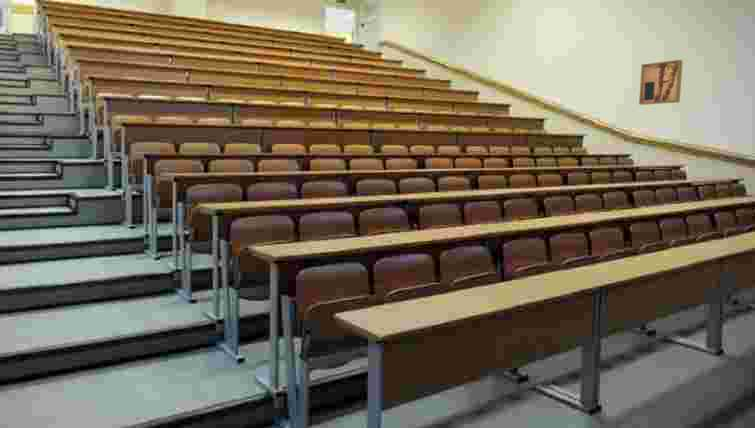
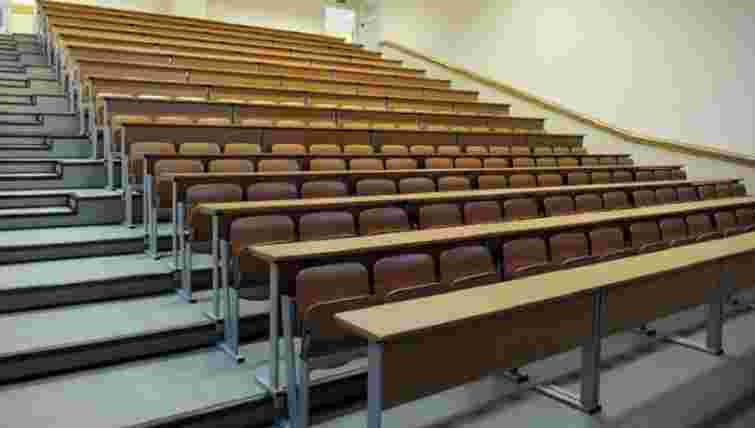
- wall art [638,59,684,106]
